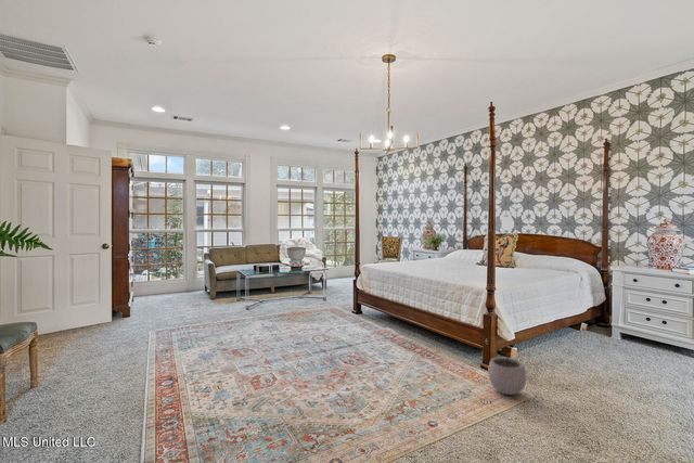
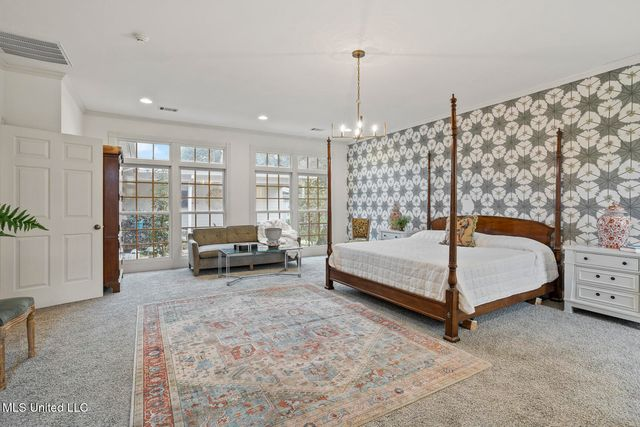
- plant pot [487,349,527,396]
